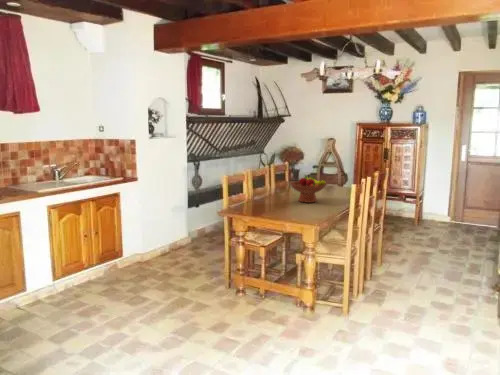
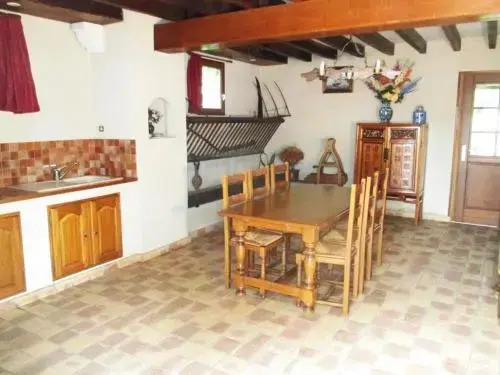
- fruit bowl [288,174,328,204]
